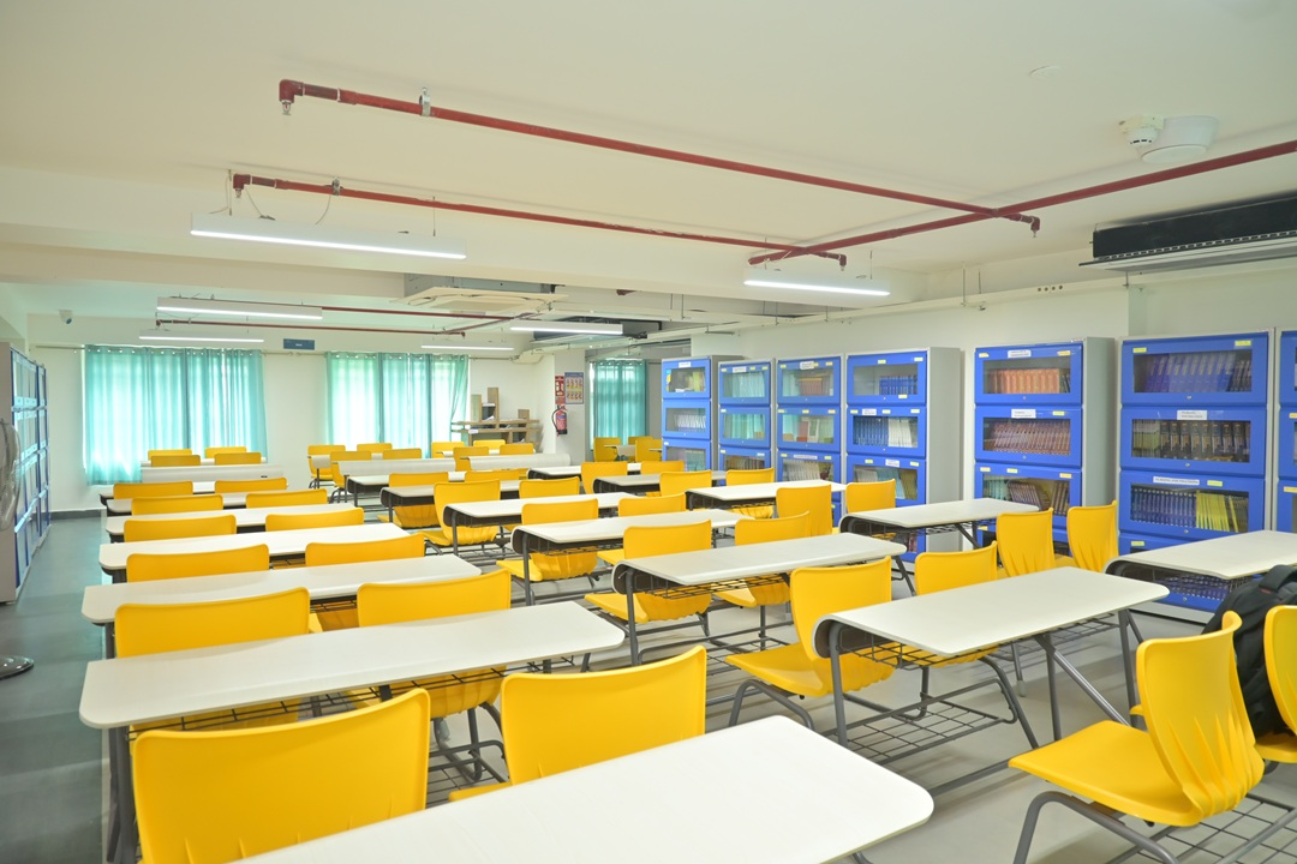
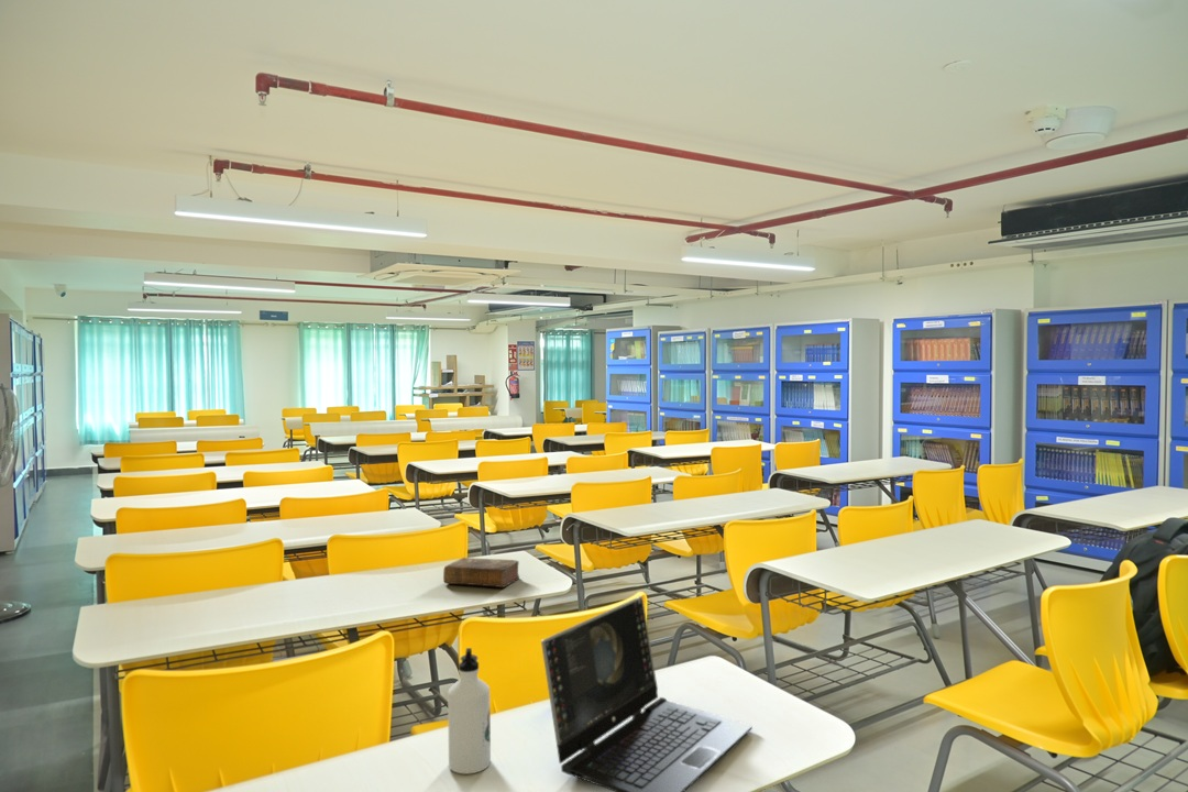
+ water bottle [447,647,492,774]
+ laptop [540,595,754,792]
+ book [442,557,520,588]
